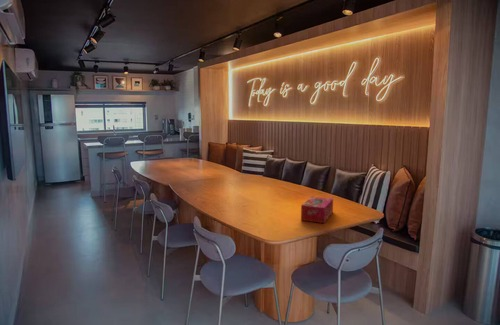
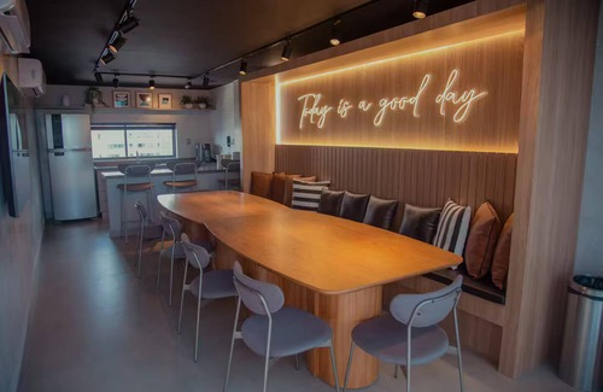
- tissue box [300,195,334,224]
